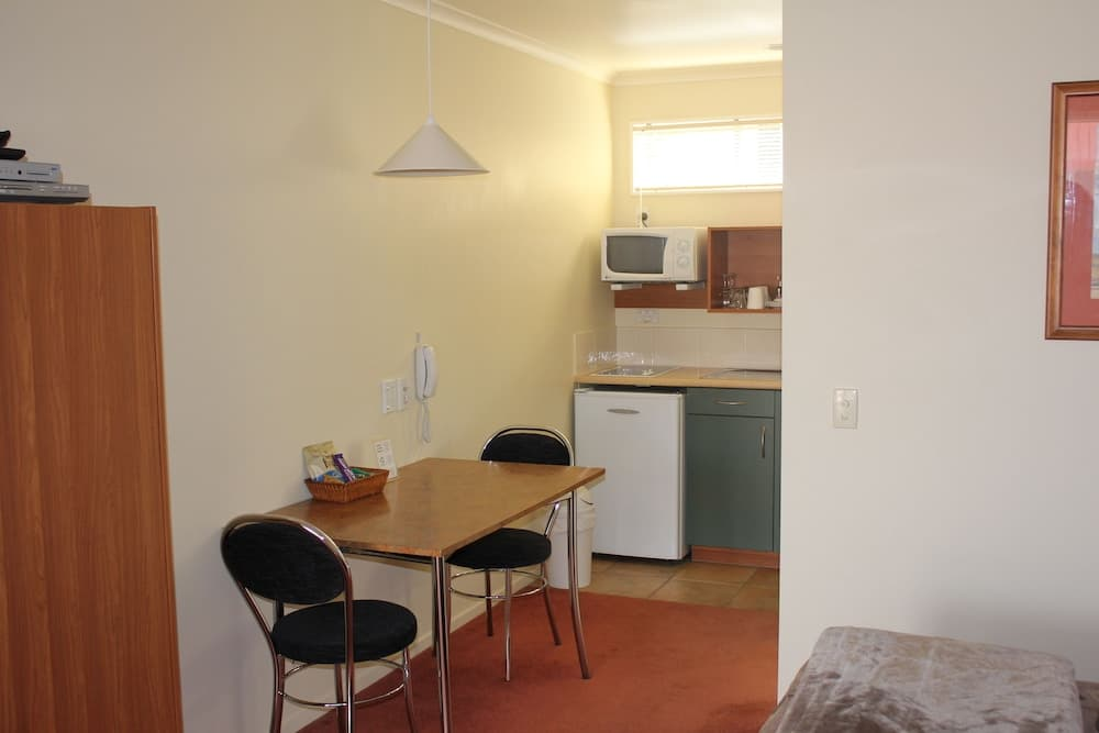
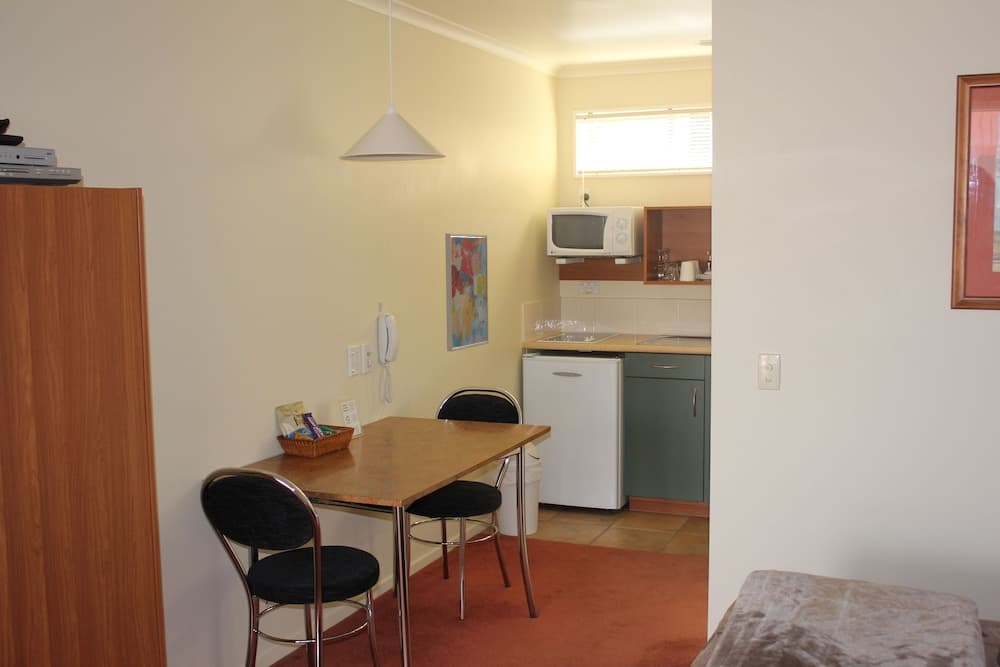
+ wall art [444,233,489,353]
